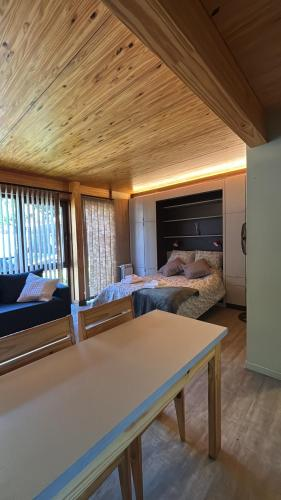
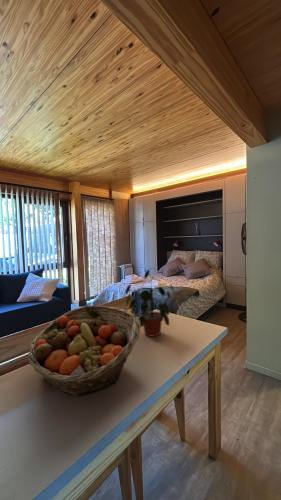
+ potted plant [124,269,176,337]
+ fruit basket [27,305,141,397]
